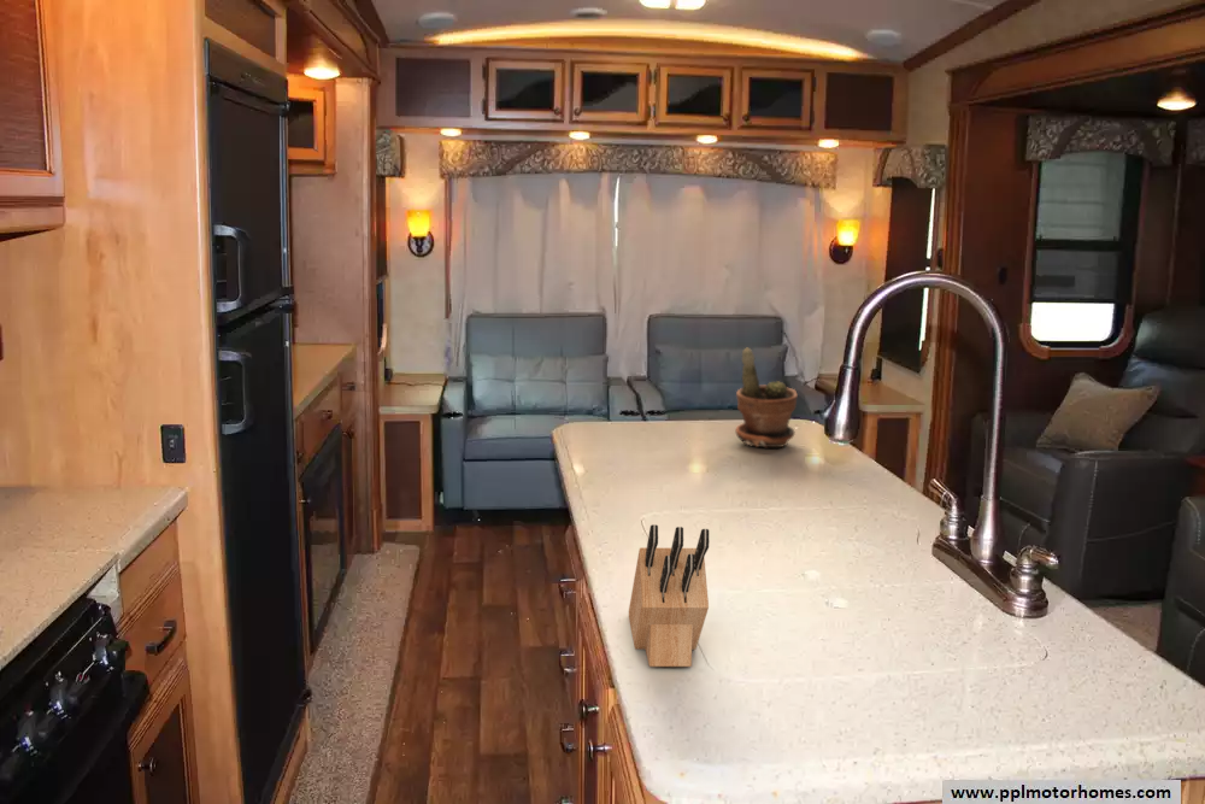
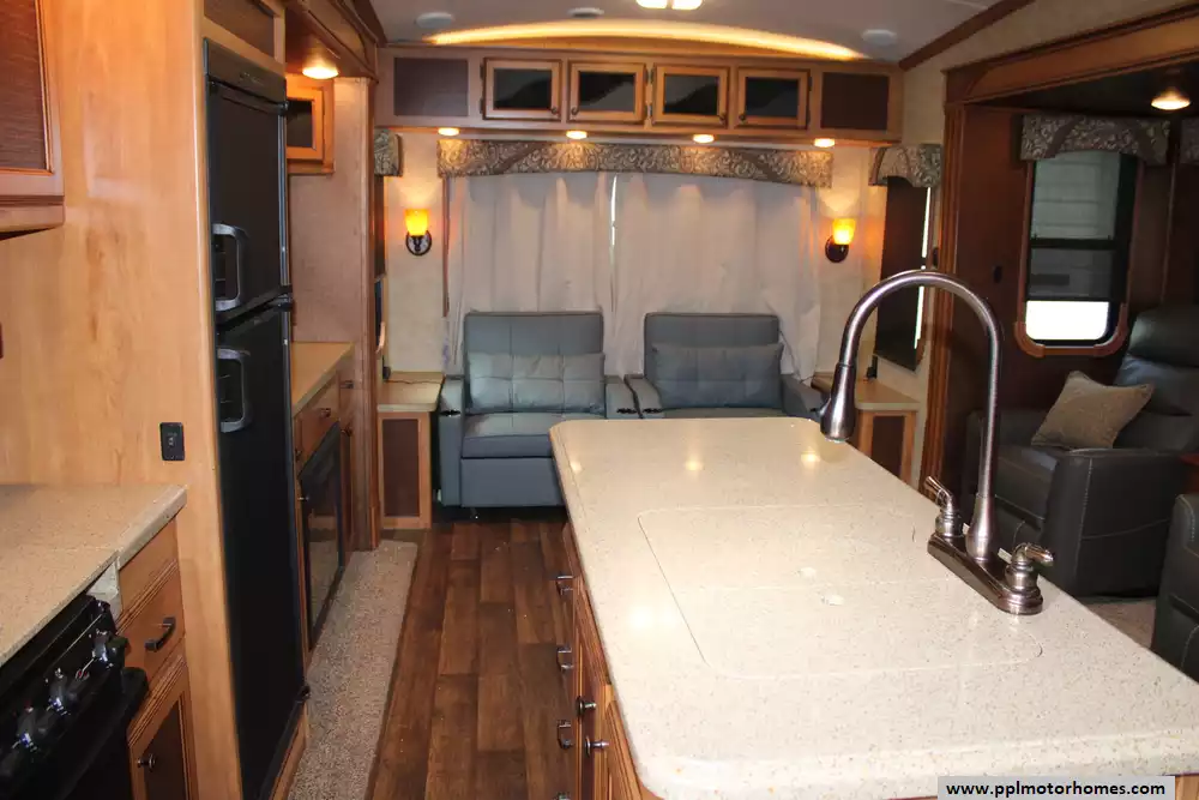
- potted plant [734,347,799,448]
- knife block [628,523,711,668]
